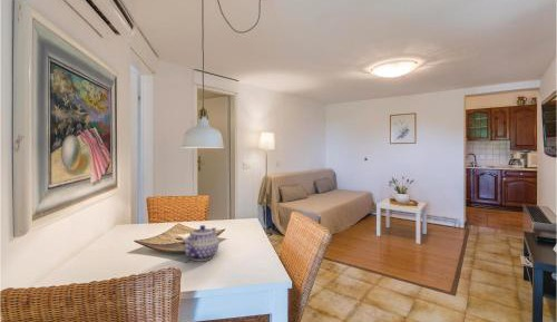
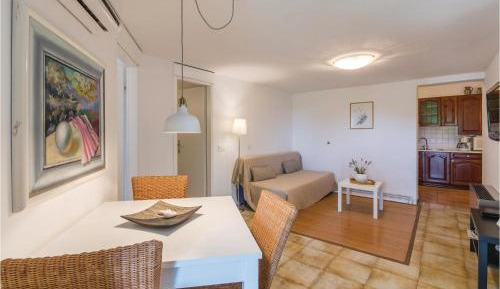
- teapot [184,224,219,262]
